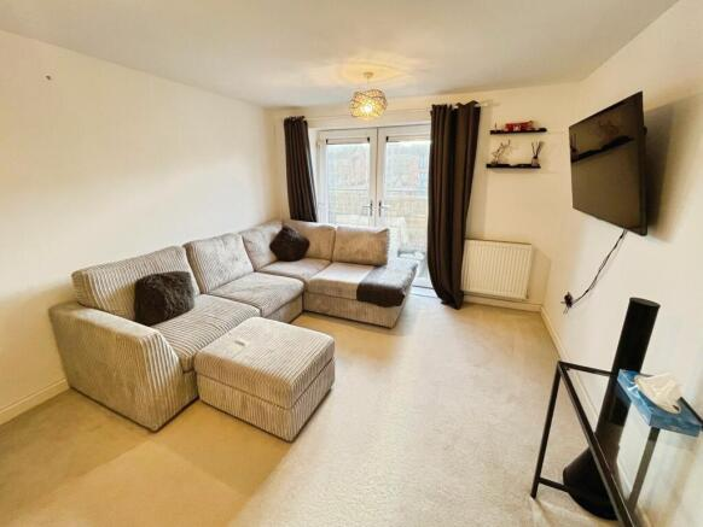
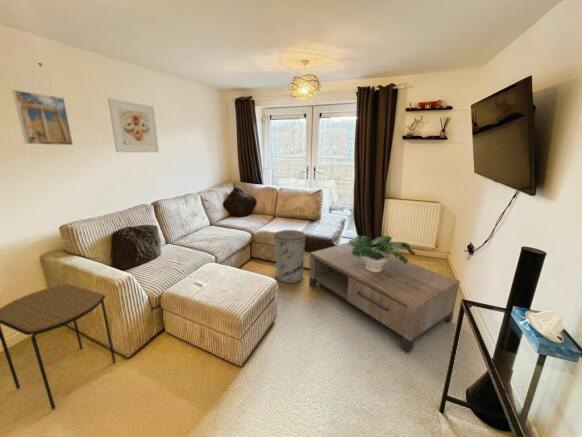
+ potted plant [348,234,416,272]
+ side table [0,283,117,411]
+ coffee table [308,241,461,353]
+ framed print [107,97,160,153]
+ trash can [273,229,307,284]
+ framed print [11,89,74,146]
